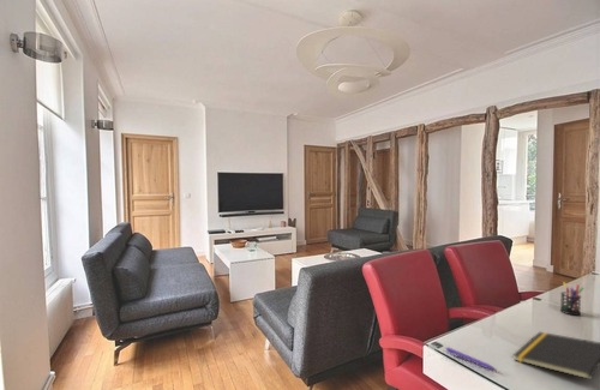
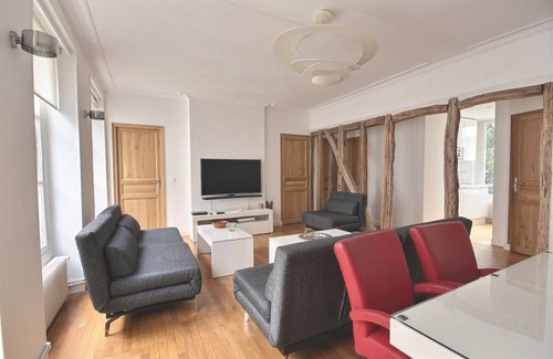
- pen holder [559,281,586,317]
- pen [444,346,499,372]
- notepad [512,331,600,380]
